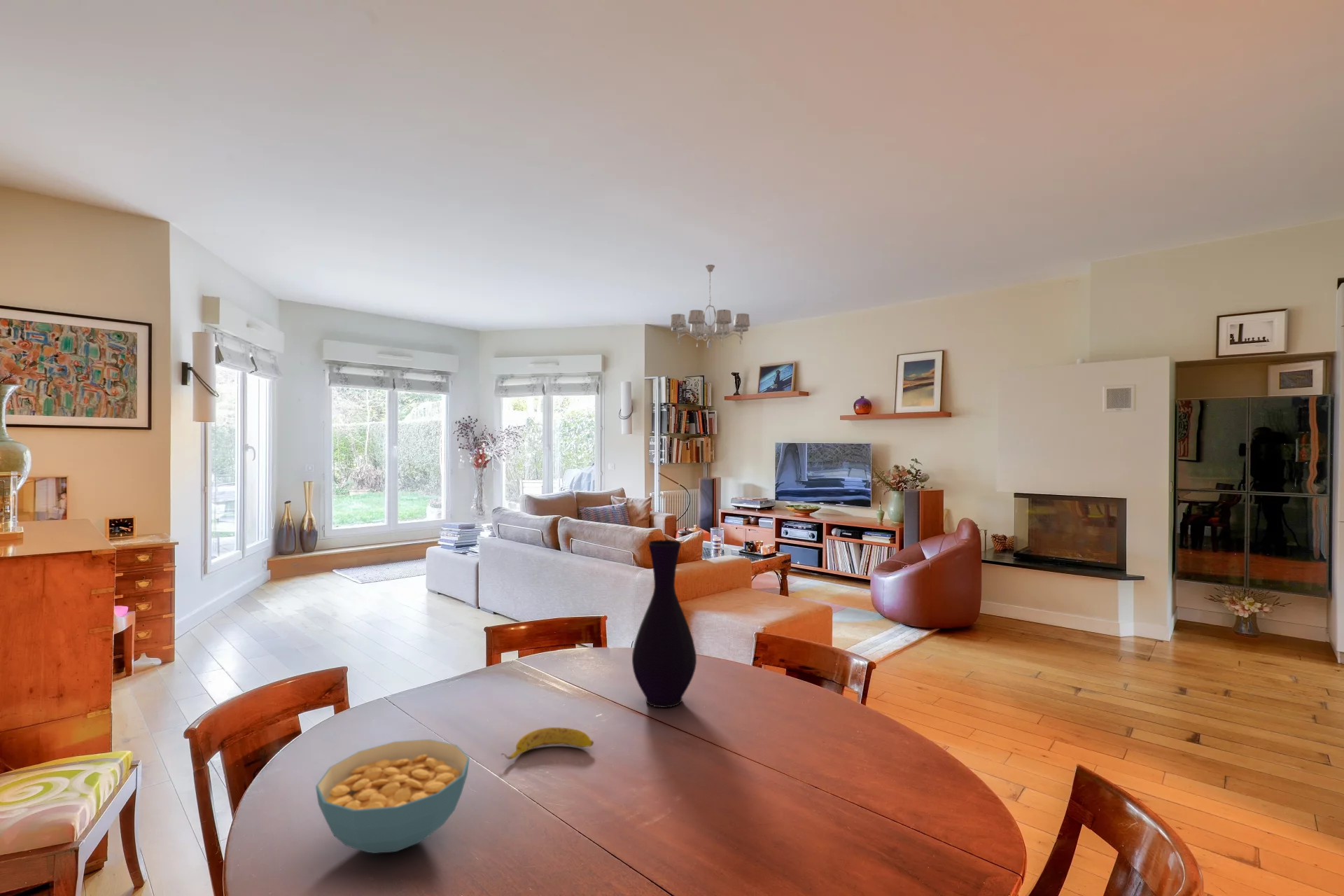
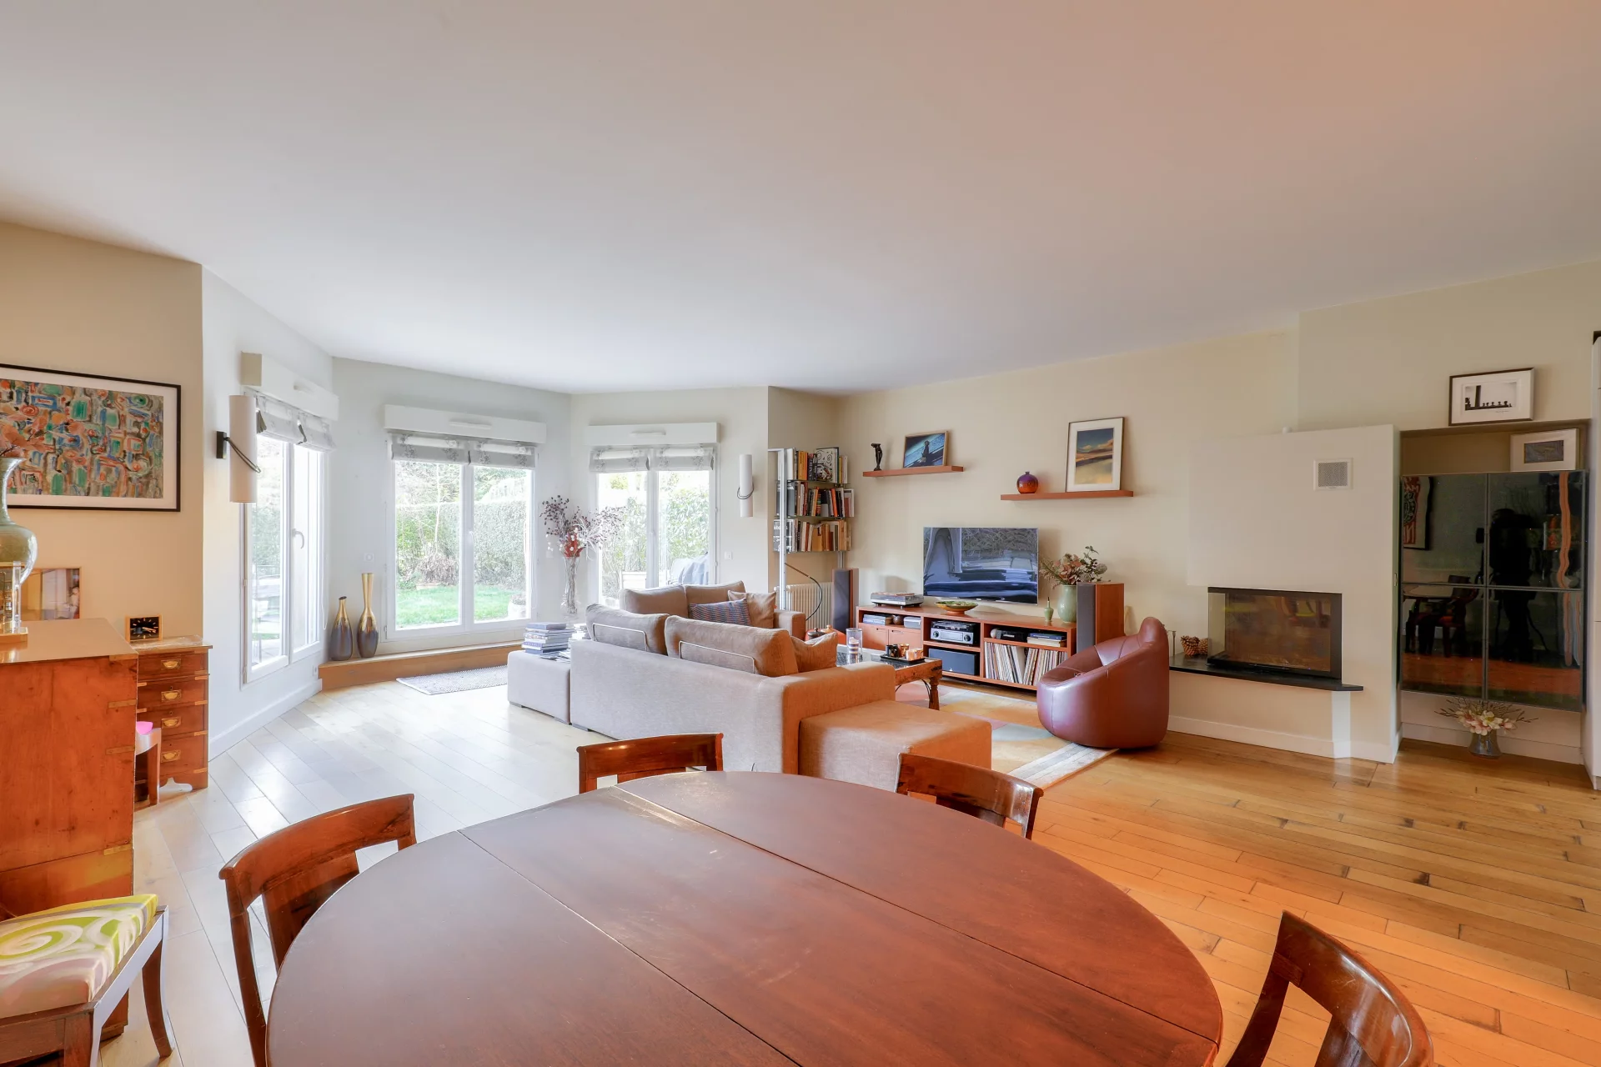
- cereal bowl [315,738,470,854]
- chandelier [669,264,750,350]
- vase [631,539,697,708]
- banana [500,727,594,761]
